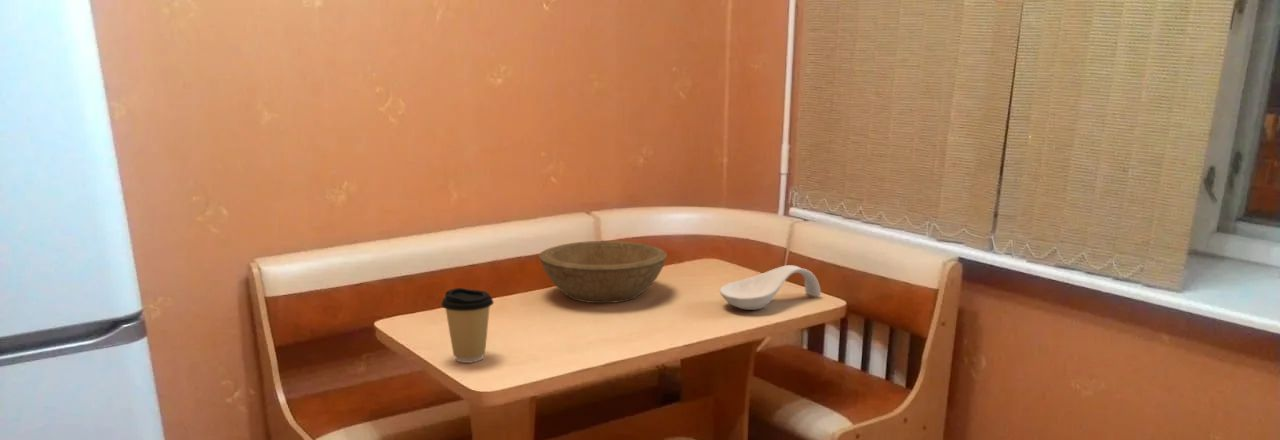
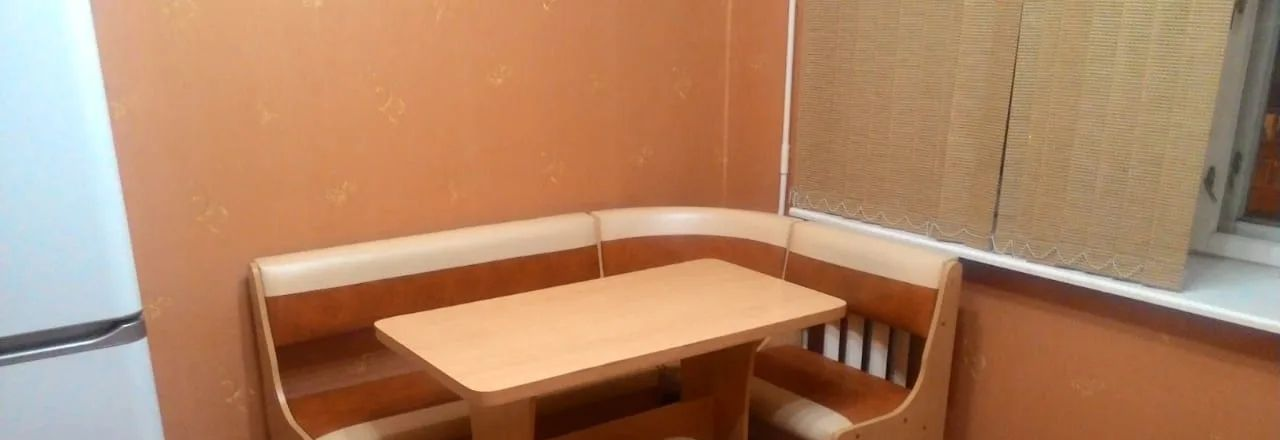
- spoon rest [719,264,822,311]
- bowl [538,240,668,304]
- coffee cup [440,287,495,364]
